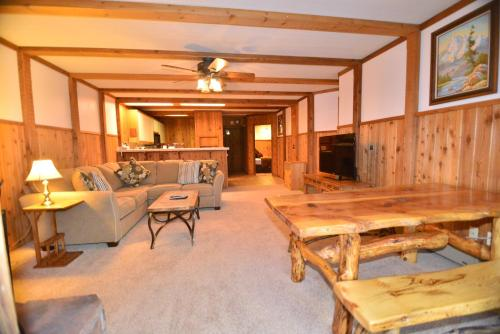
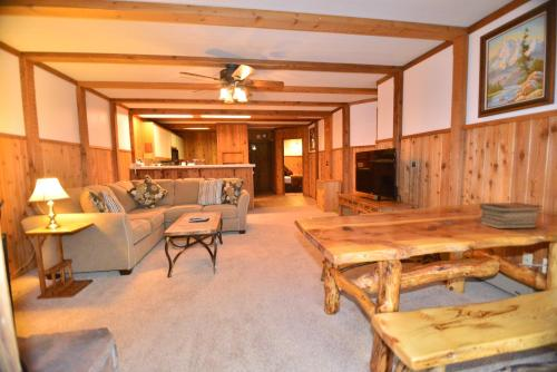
+ book stack [478,202,544,229]
